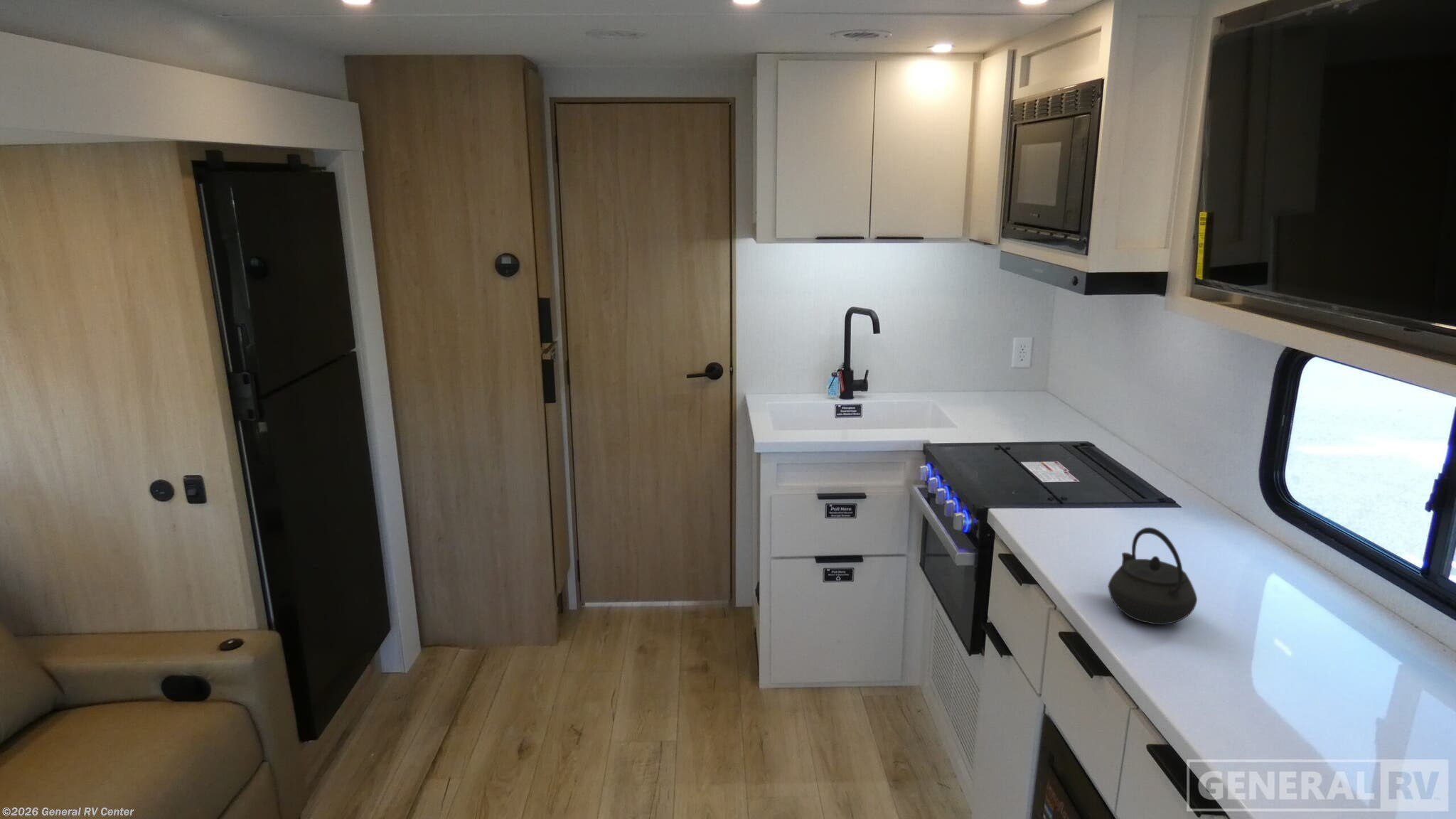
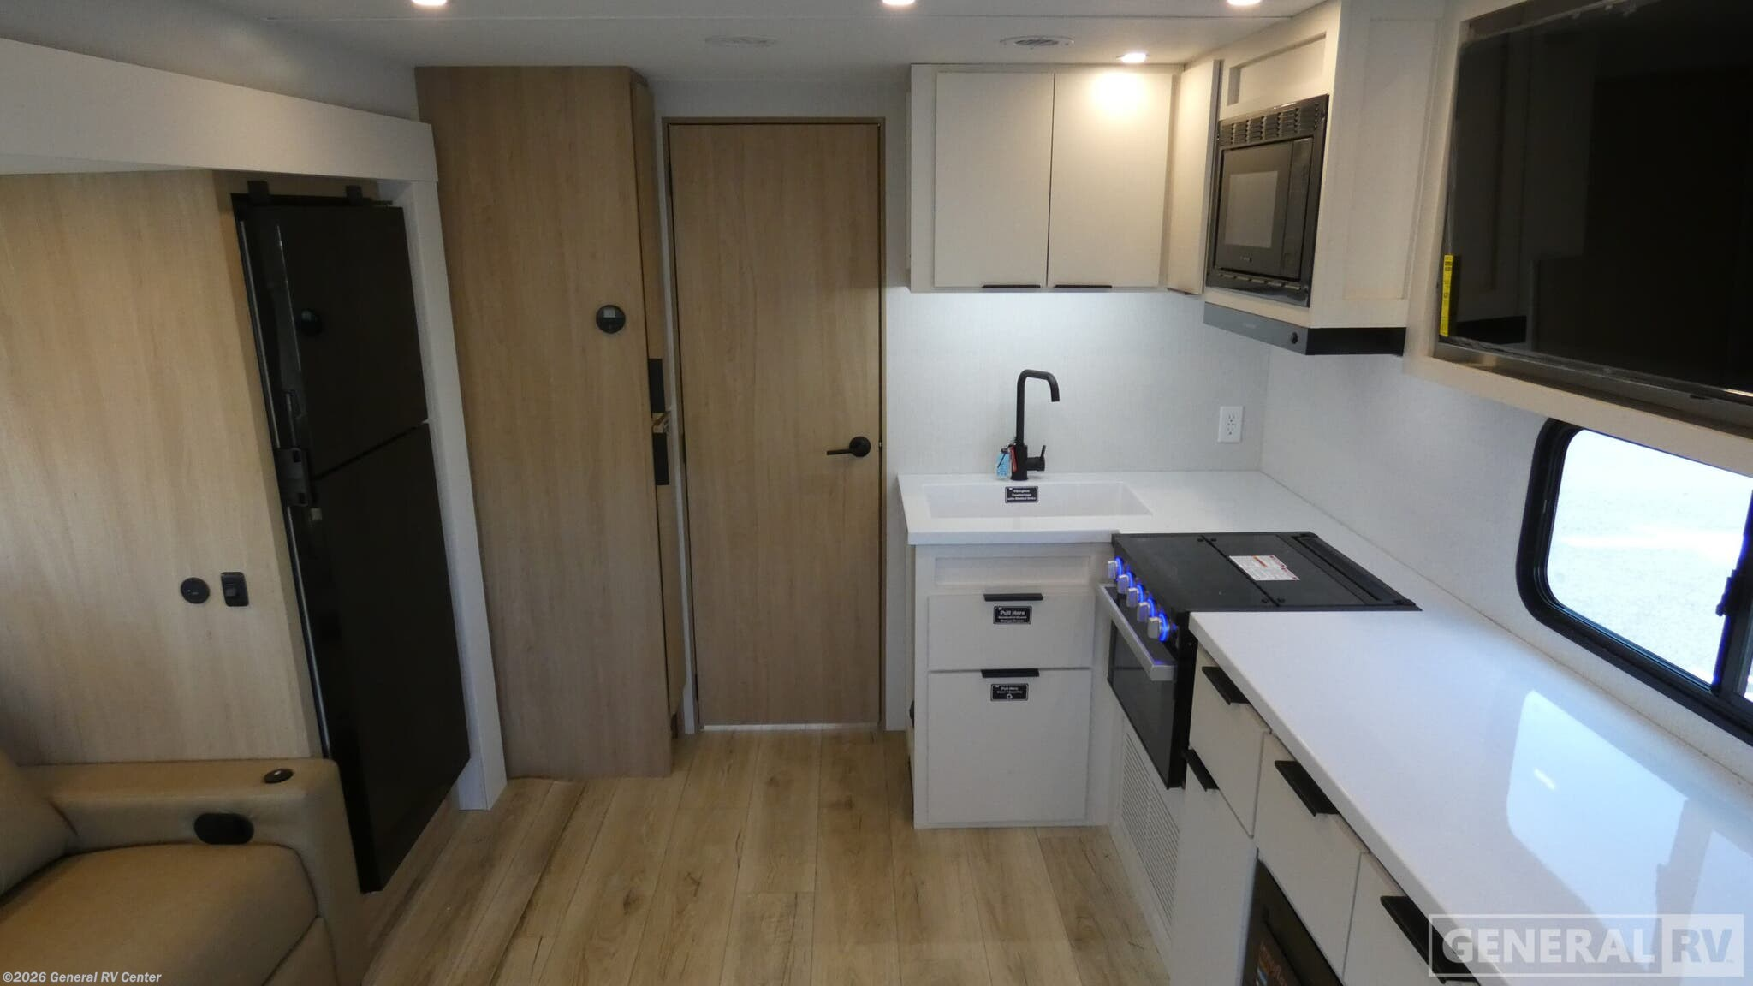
- kettle [1107,527,1198,626]
